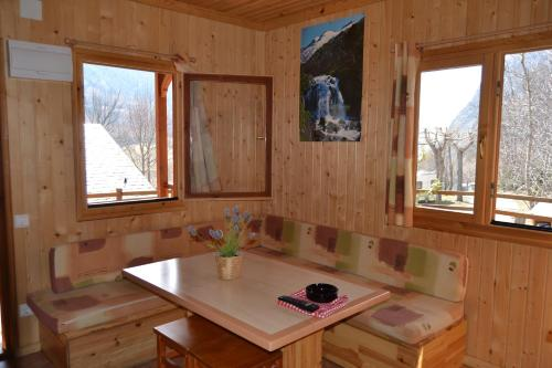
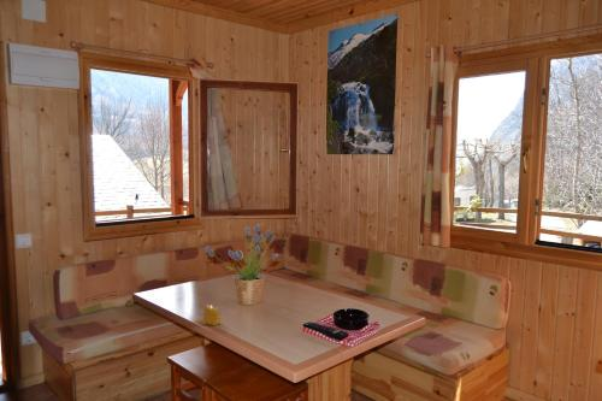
+ candle [201,303,223,326]
